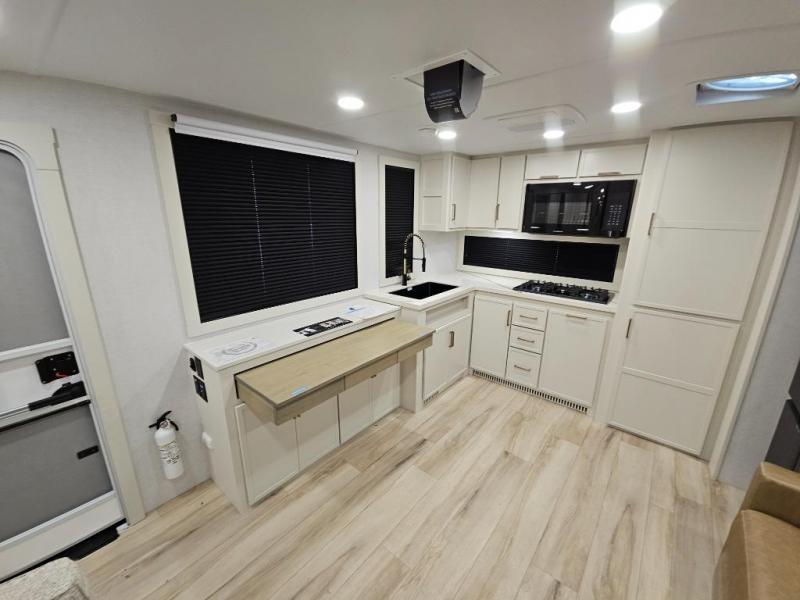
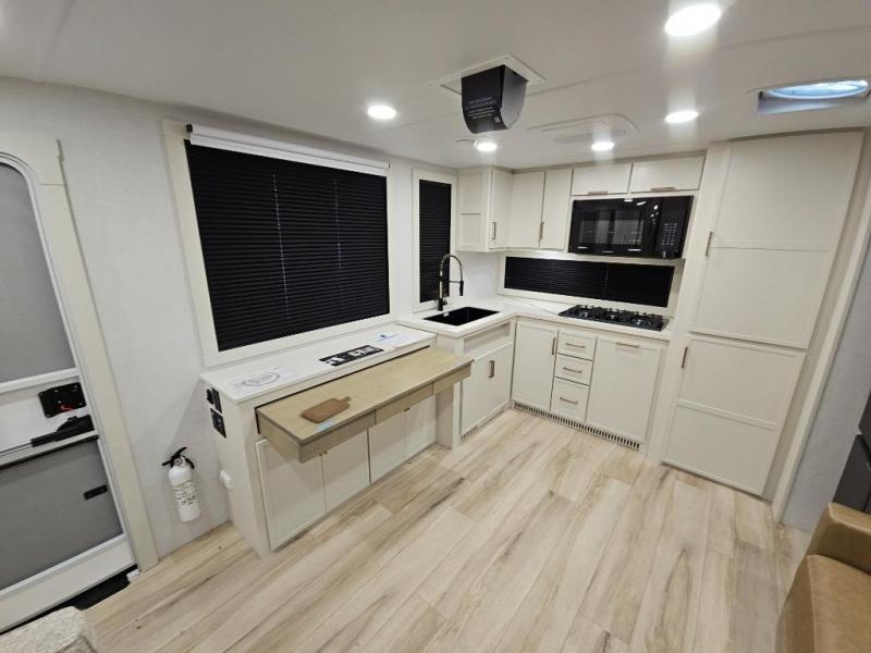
+ chopping board [300,395,352,423]
